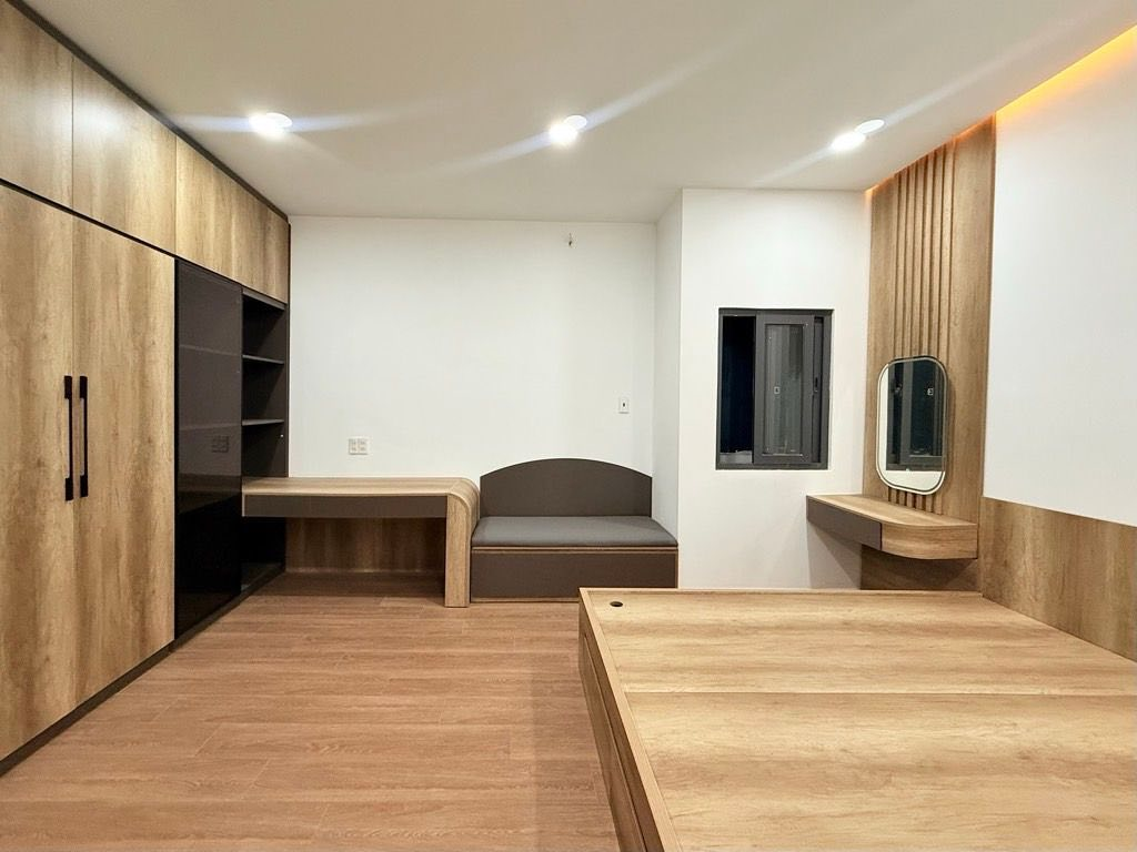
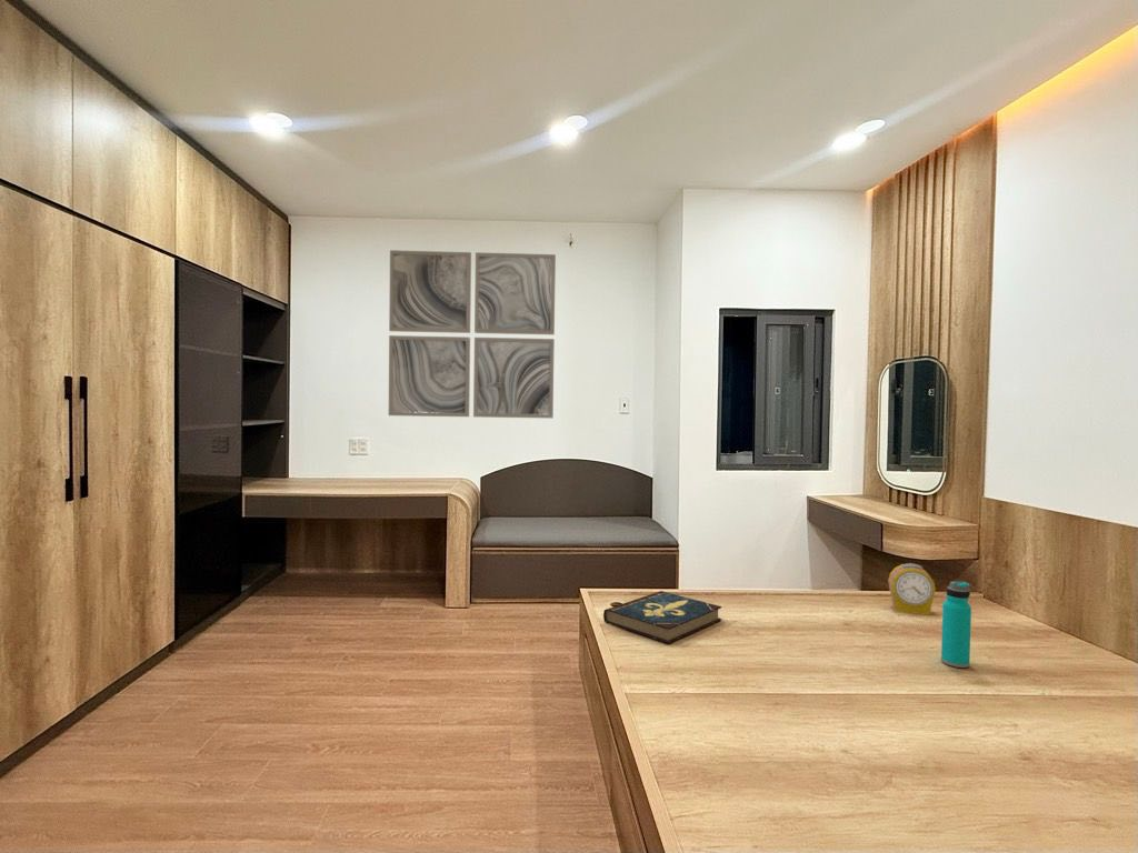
+ book [602,590,722,644]
+ water bottle [940,581,972,669]
+ wall art [388,249,557,420]
+ alarm clock [887,562,937,616]
